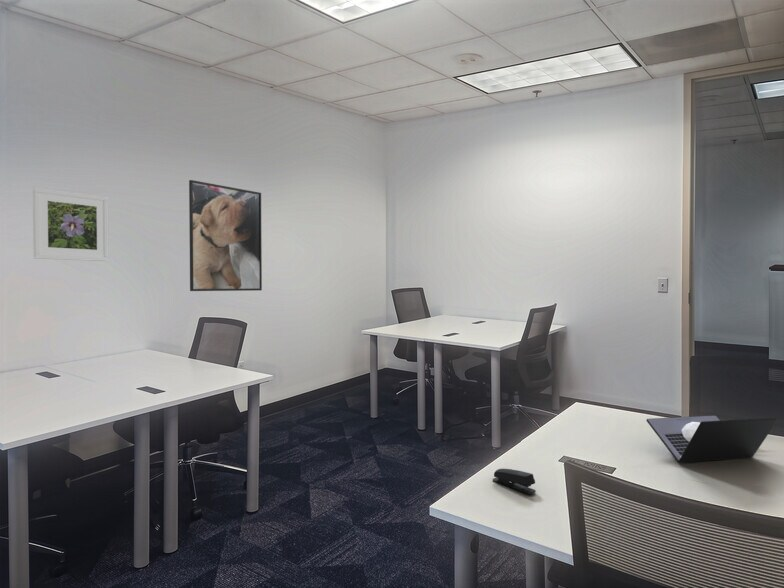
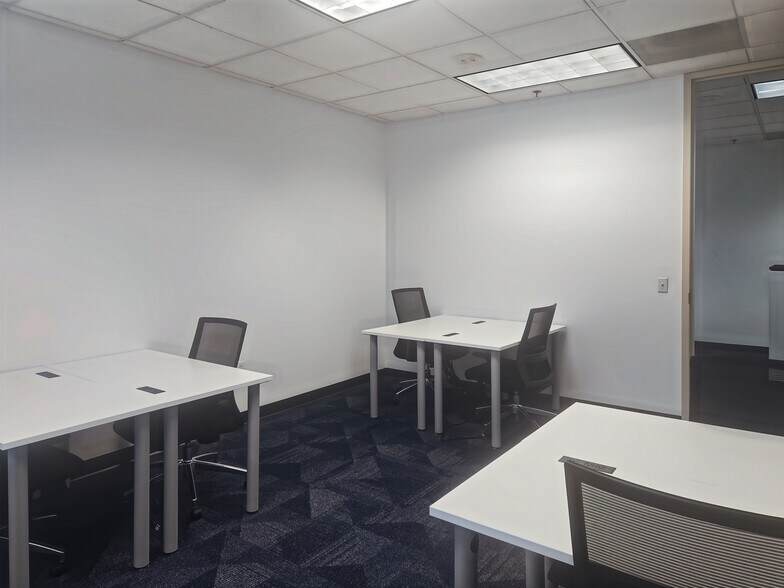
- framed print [32,186,110,262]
- stapler [492,468,537,495]
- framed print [188,179,263,292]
- laptop [645,414,780,463]
